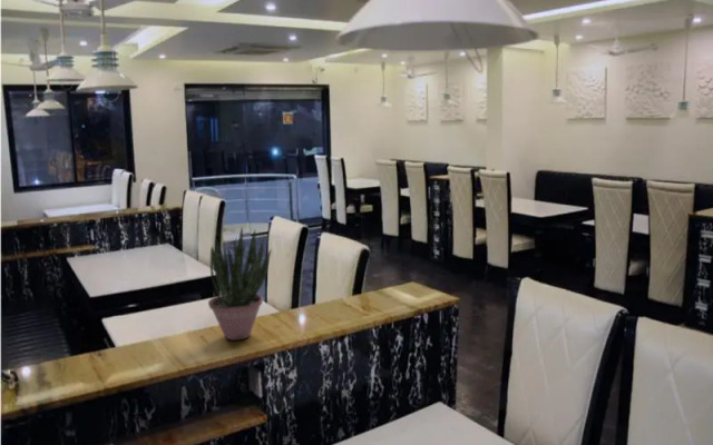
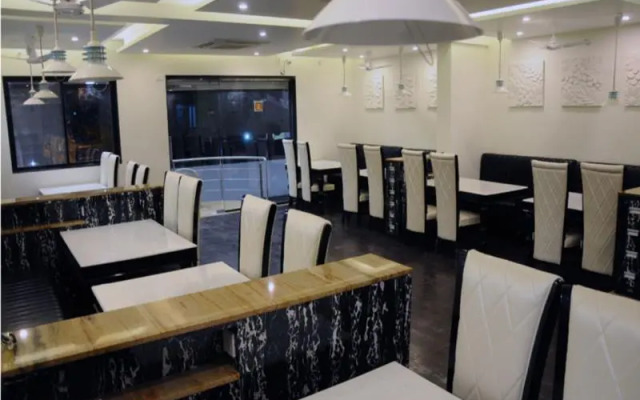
- potted plant [207,226,273,342]
